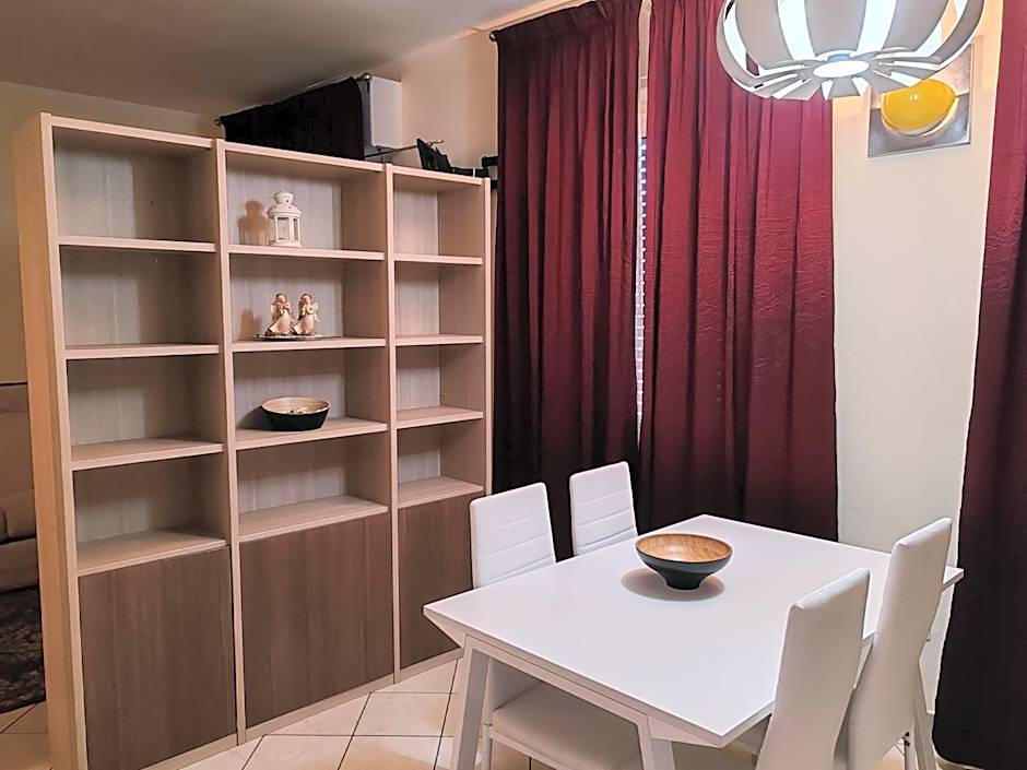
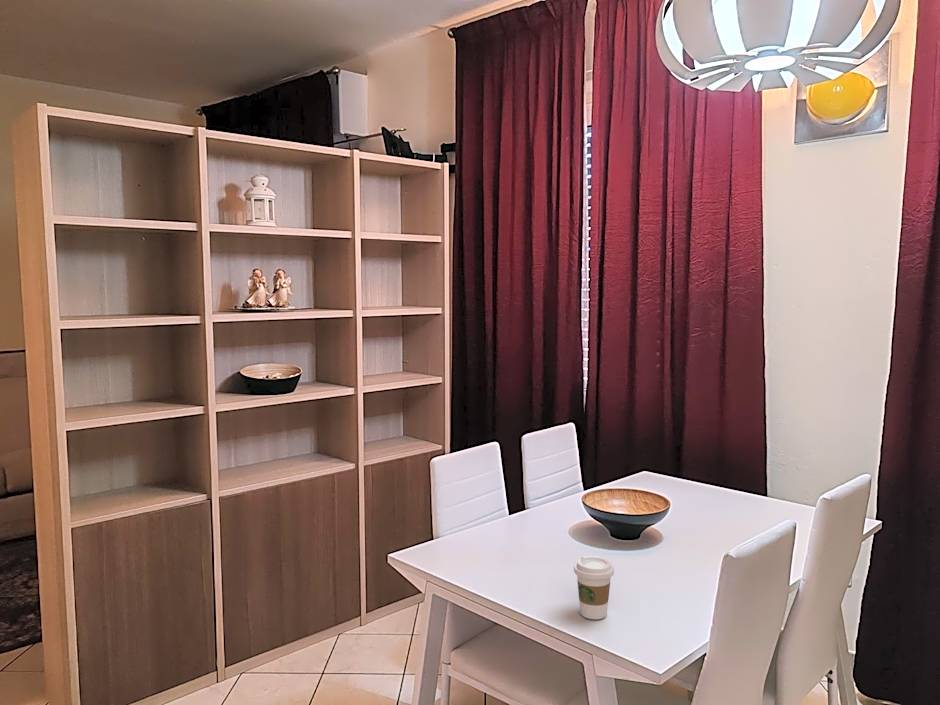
+ coffee cup [573,555,615,620]
